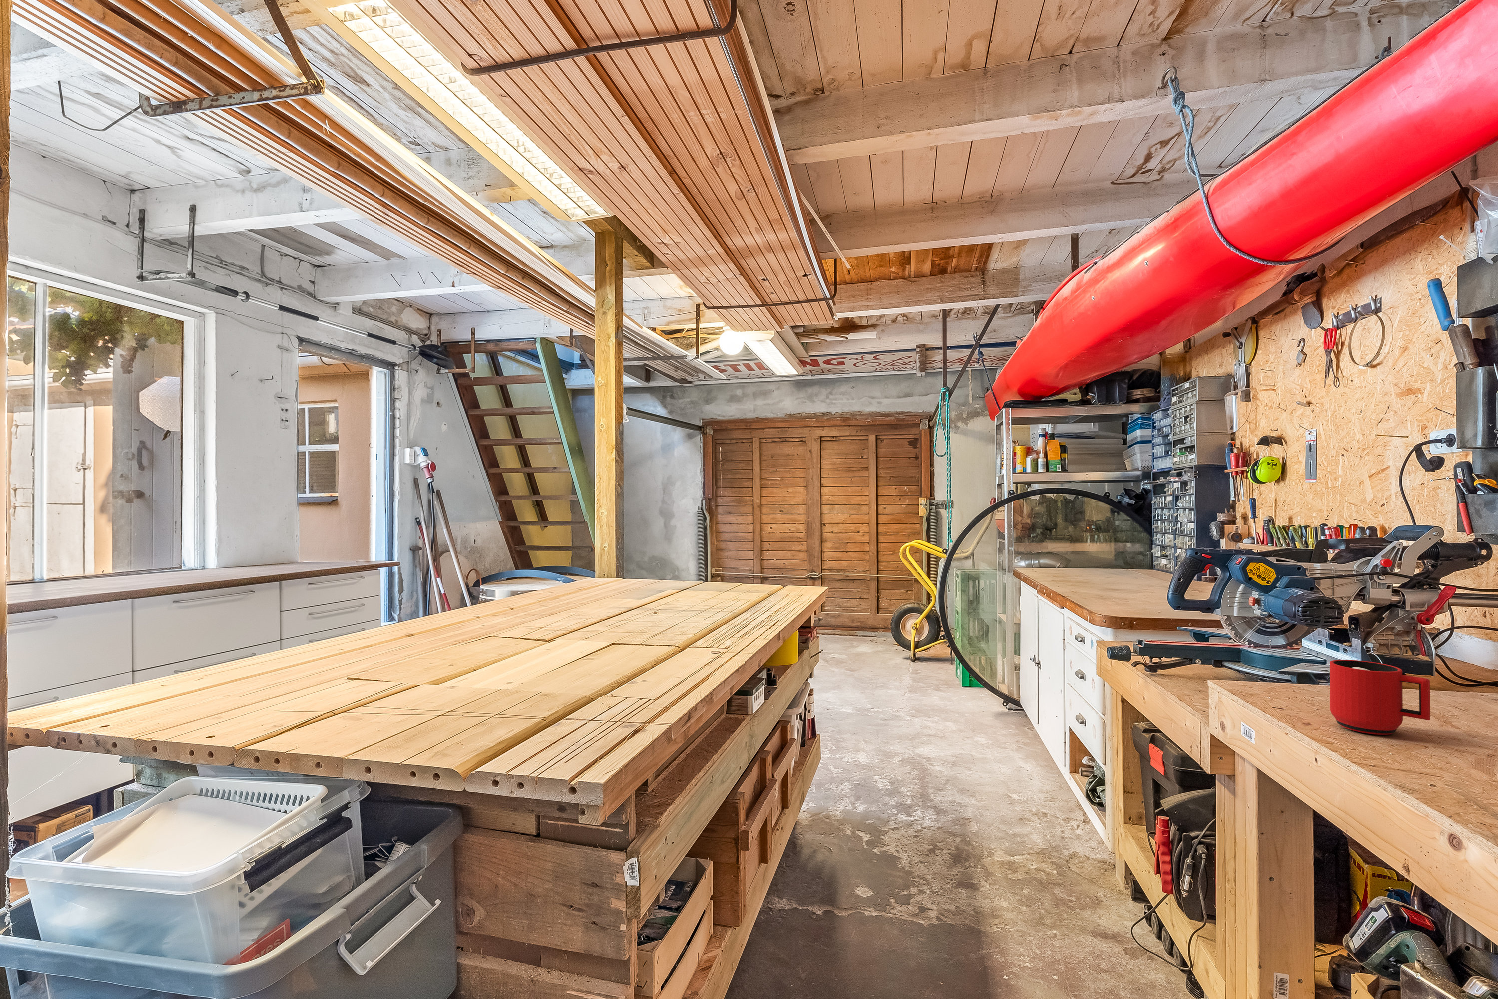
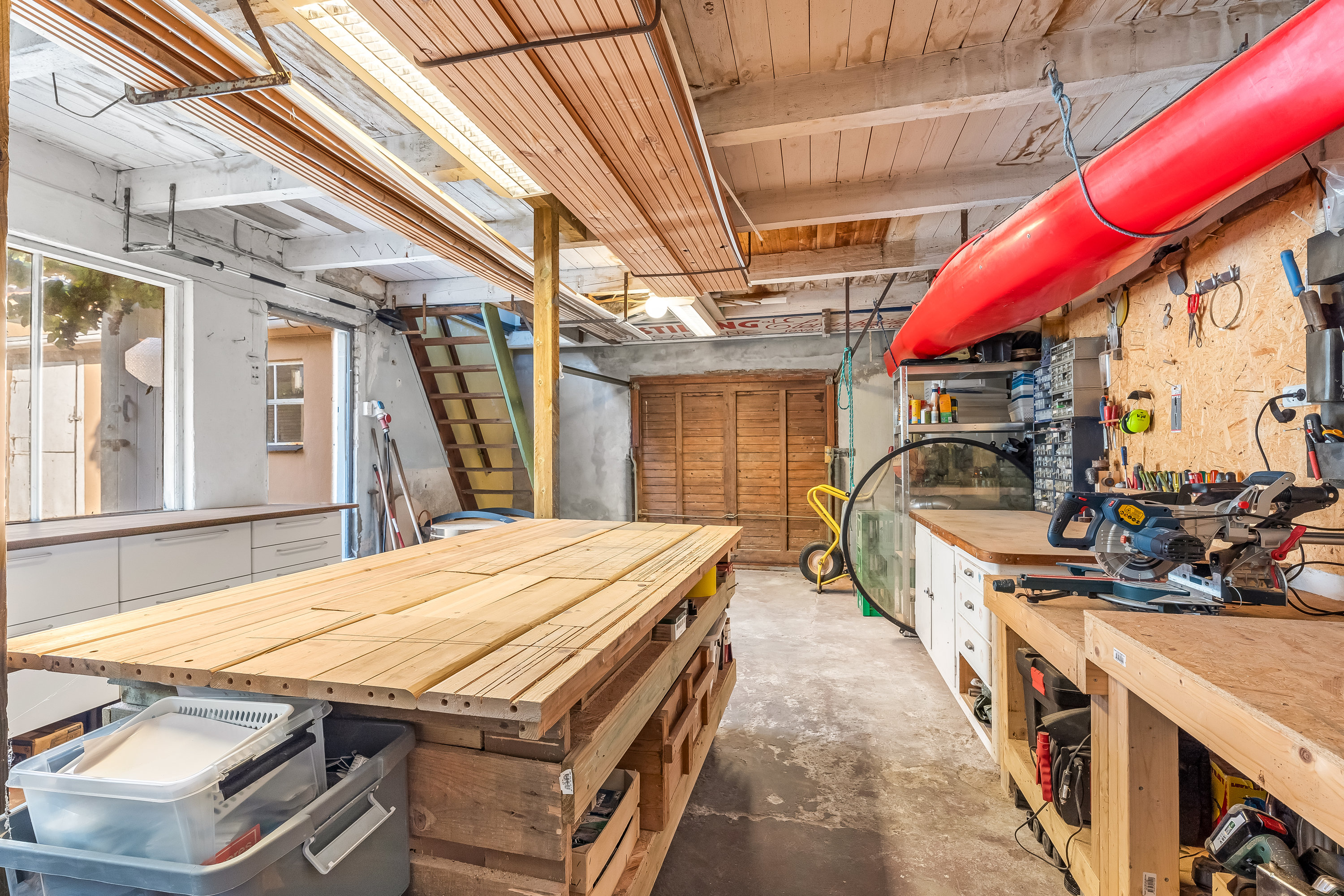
- mug [1330,659,1431,735]
